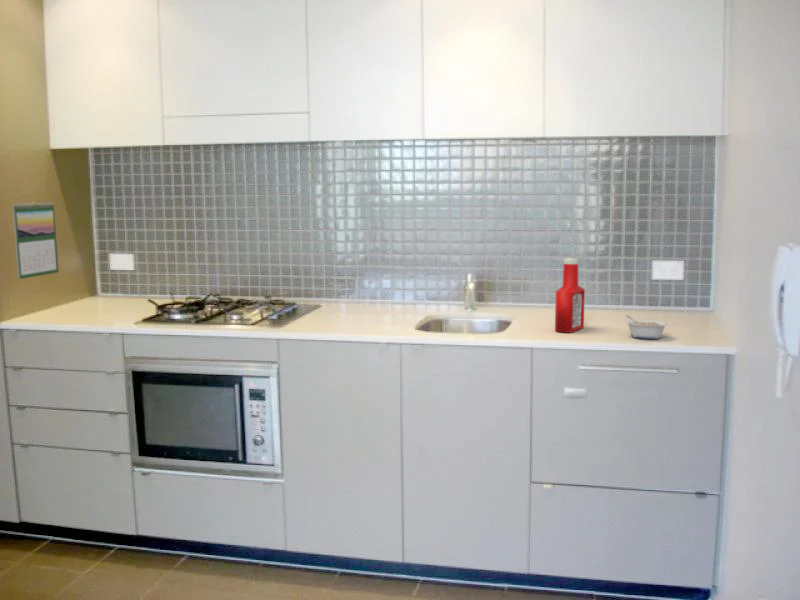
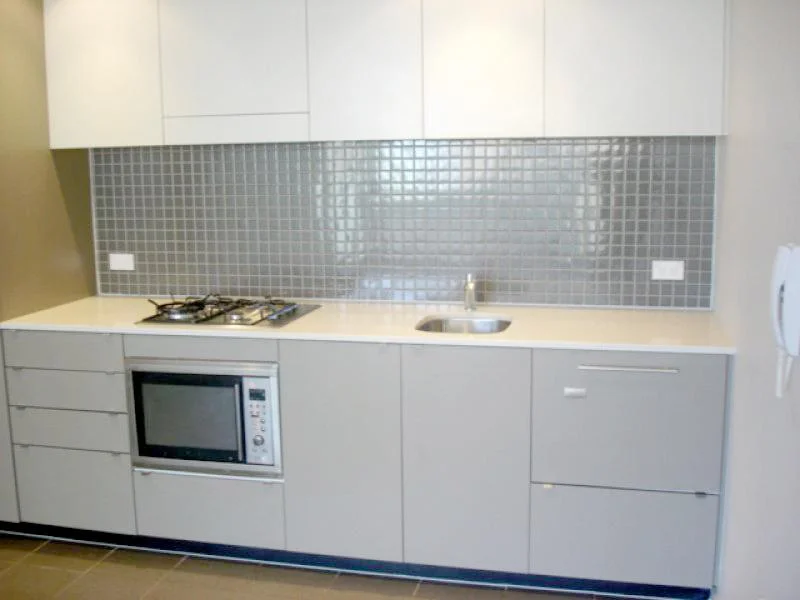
- legume [625,314,669,340]
- calendar [12,201,60,280]
- soap bottle [554,257,586,334]
